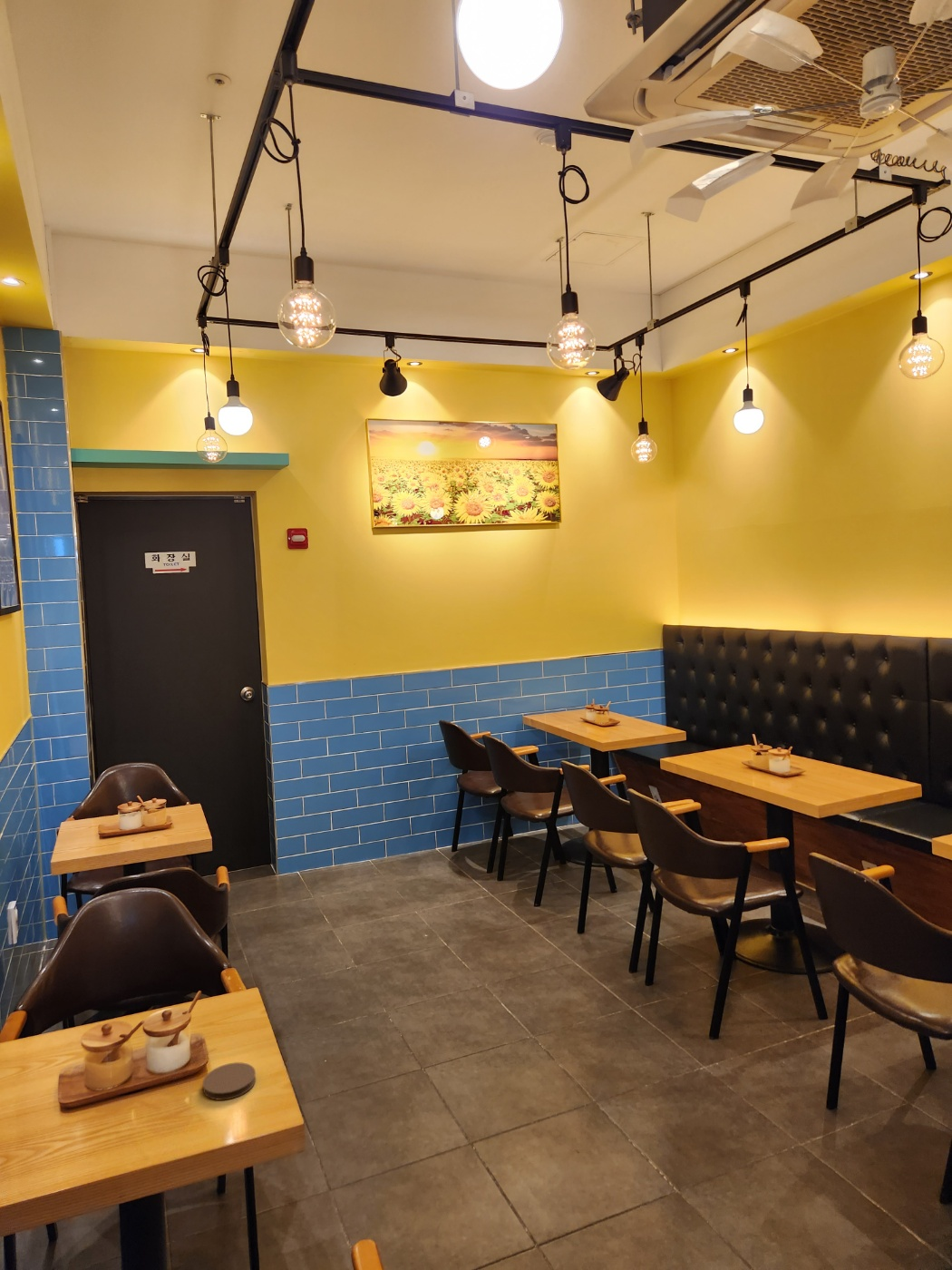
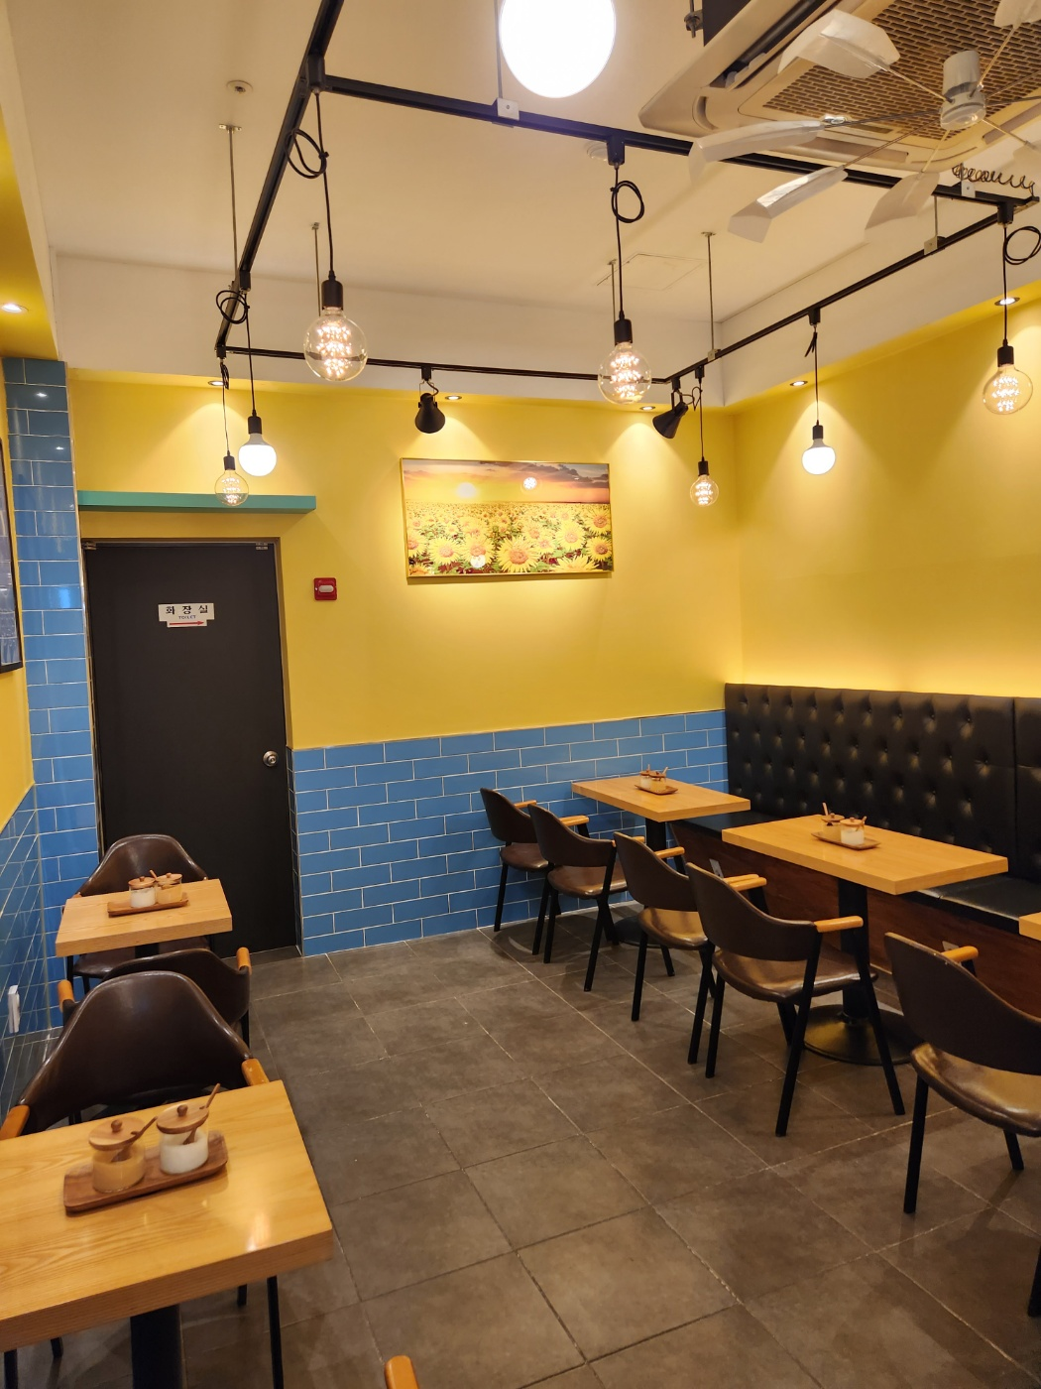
- coaster [202,1061,257,1101]
